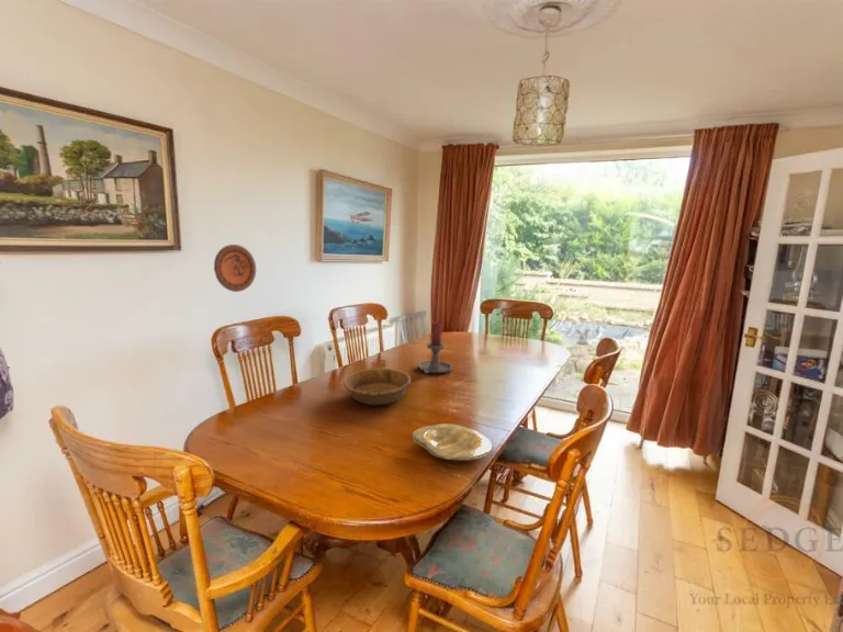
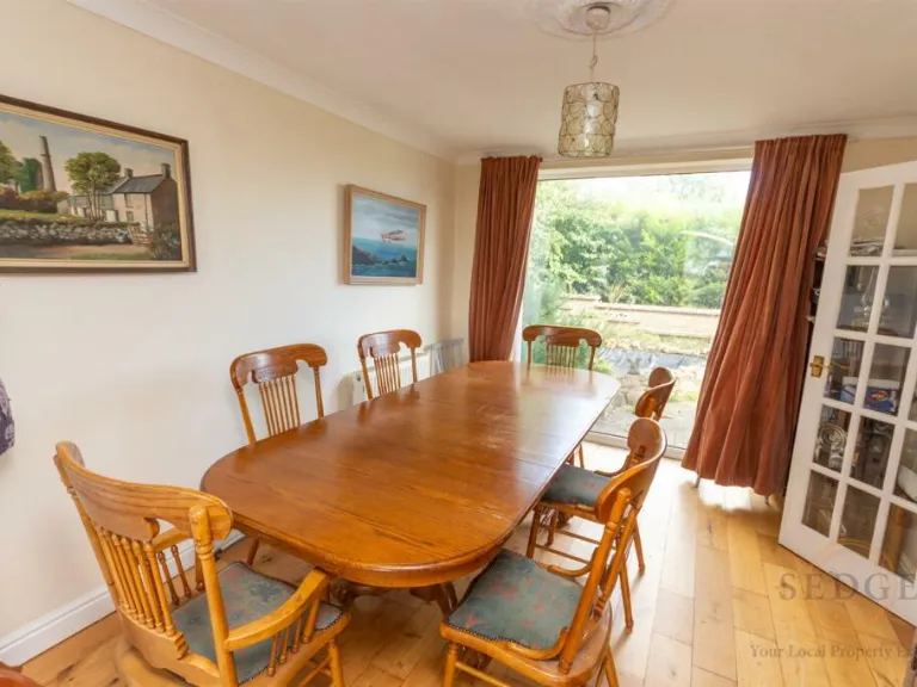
- plate [412,422,494,462]
- decorative bowl [342,368,413,406]
- decorative plate [213,244,257,293]
- candle holder [416,320,453,374]
